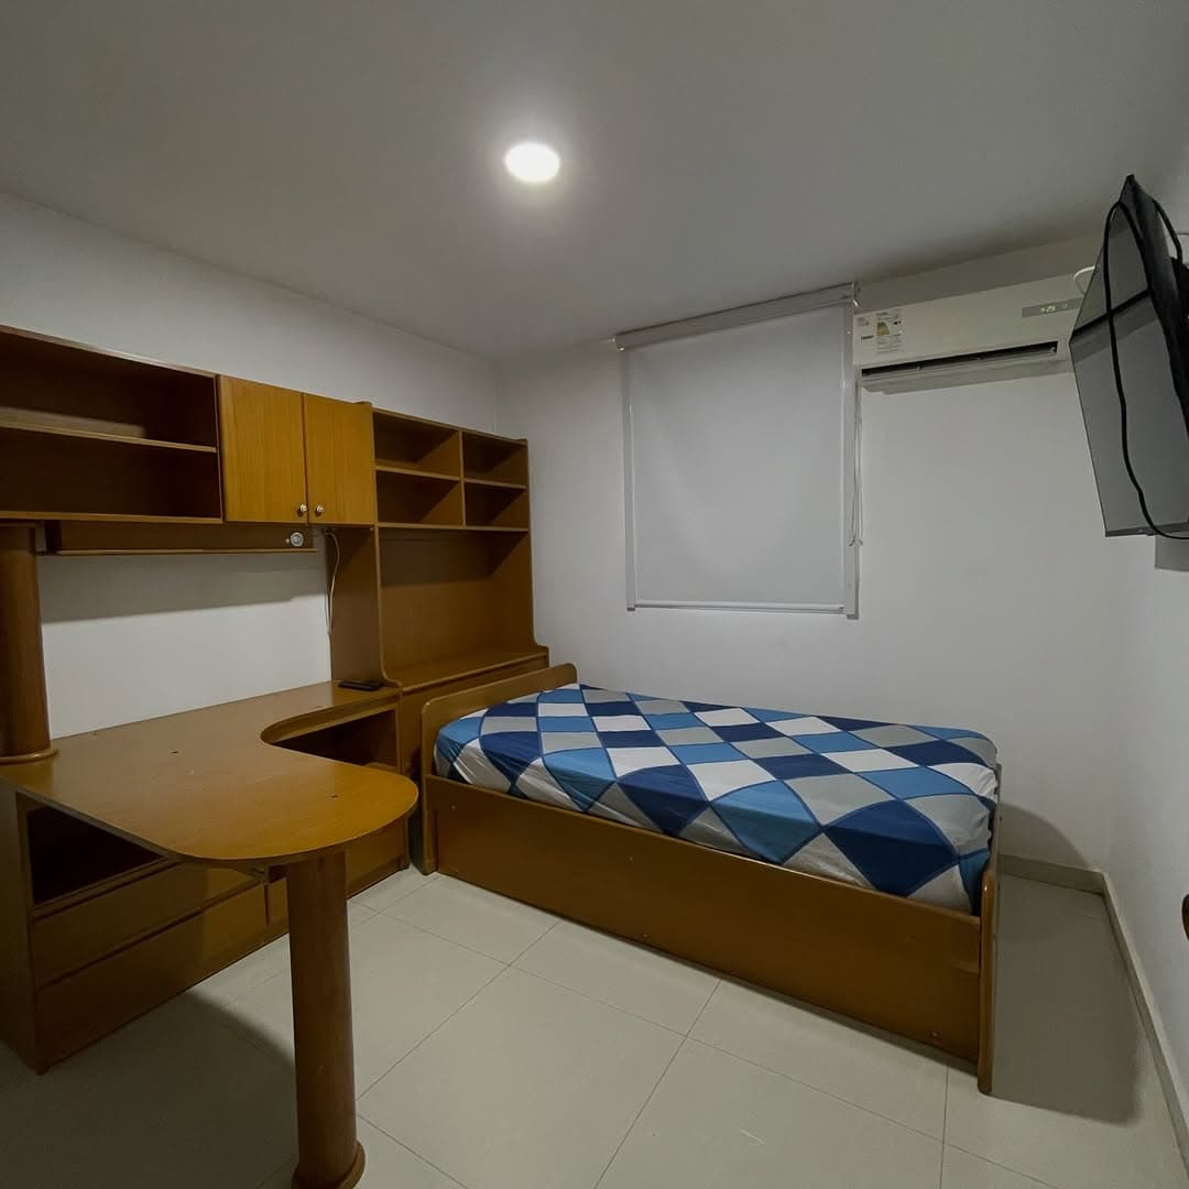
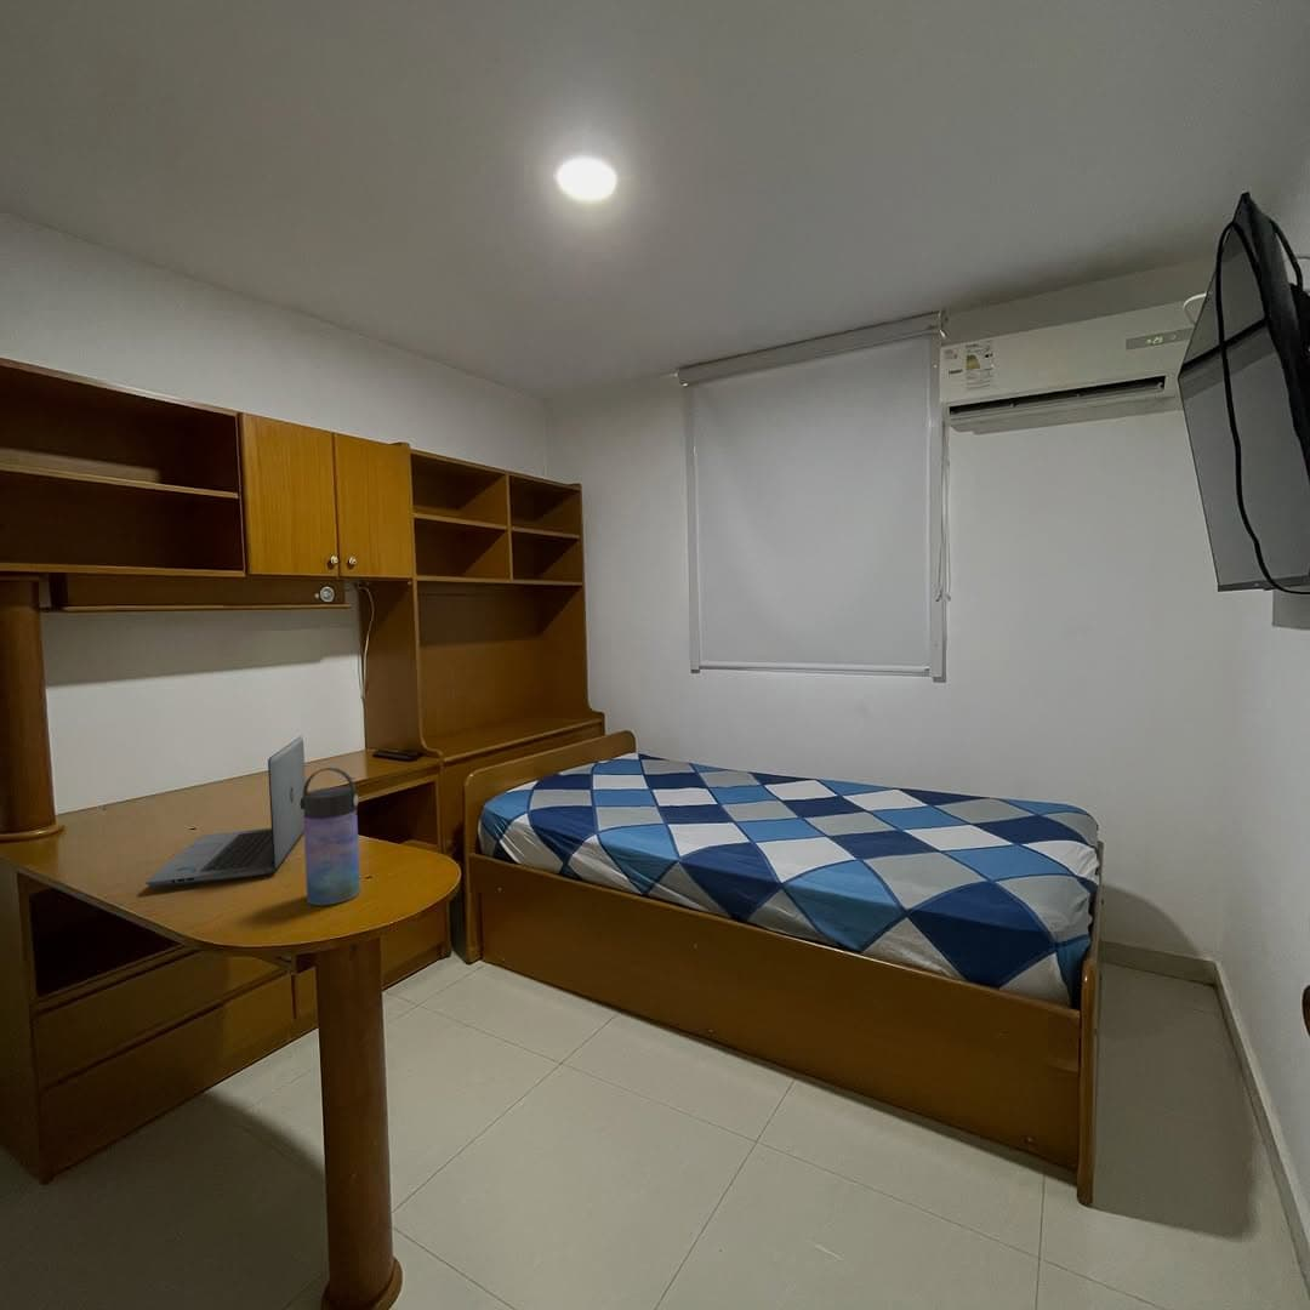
+ laptop [144,735,307,888]
+ water bottle [300,767,361,906]
